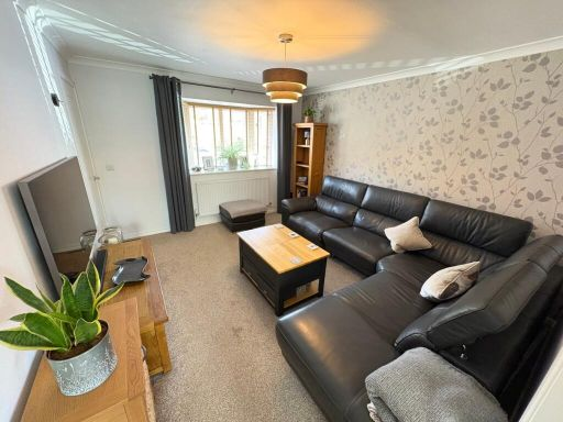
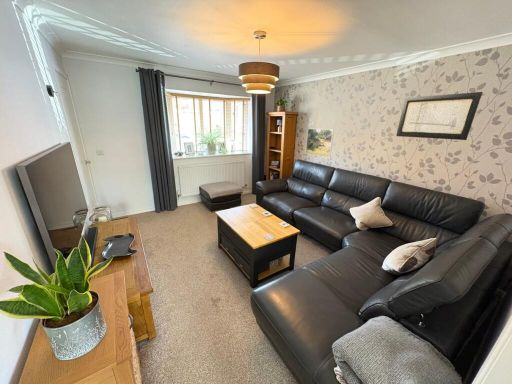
+ wall art [395,91,484,141]
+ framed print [305,128,335,158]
